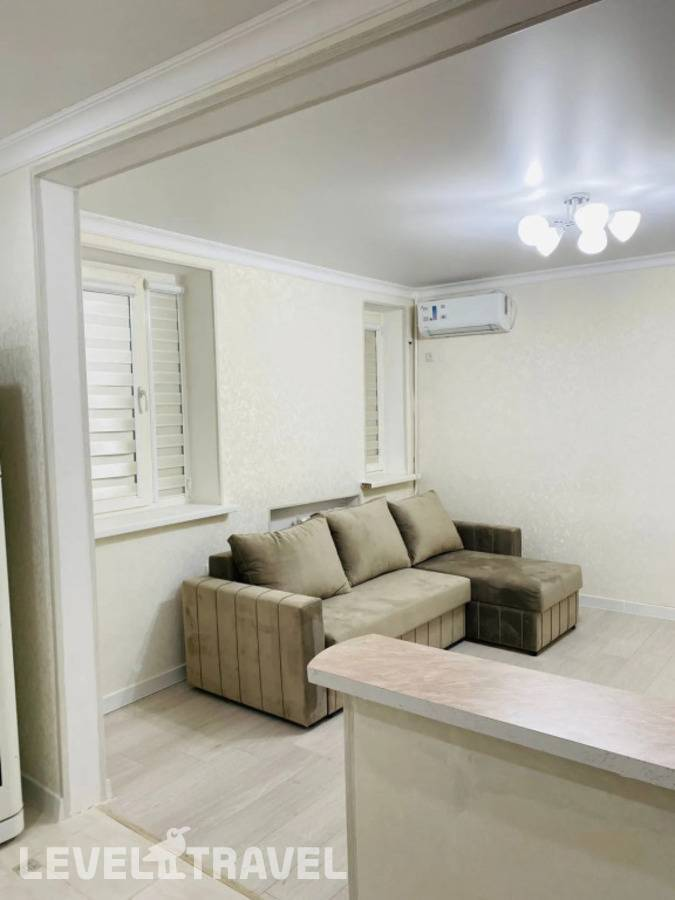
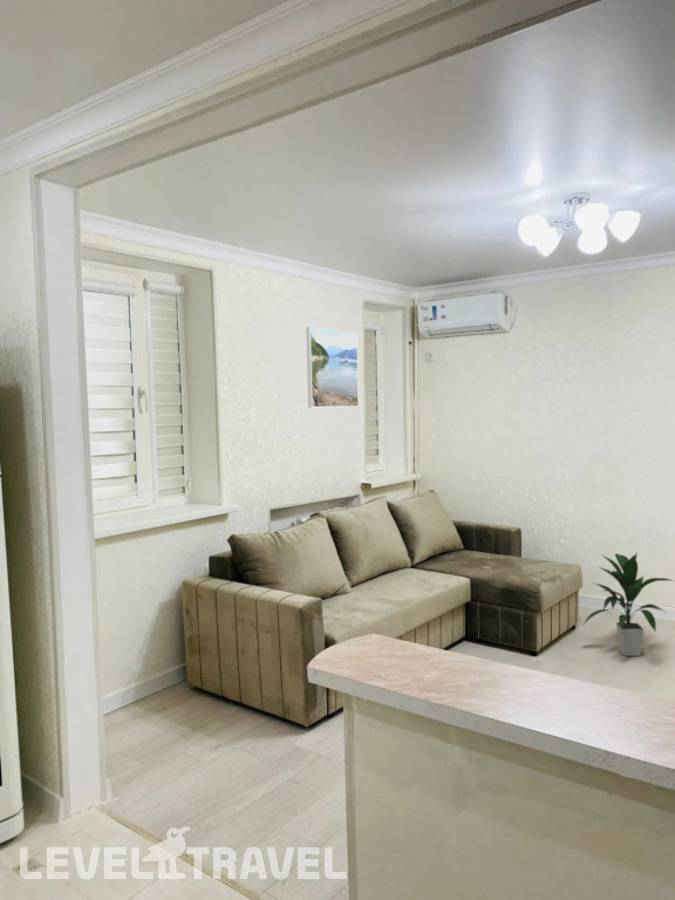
+ indoor plant [582,552,675,657]
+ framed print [305,326,360,409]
